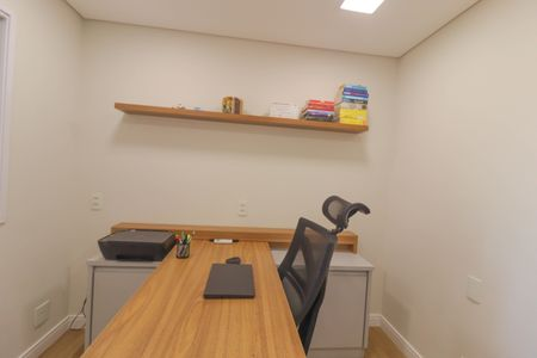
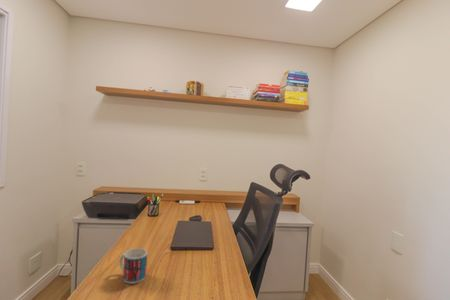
+ mug [118,247,148,285]
